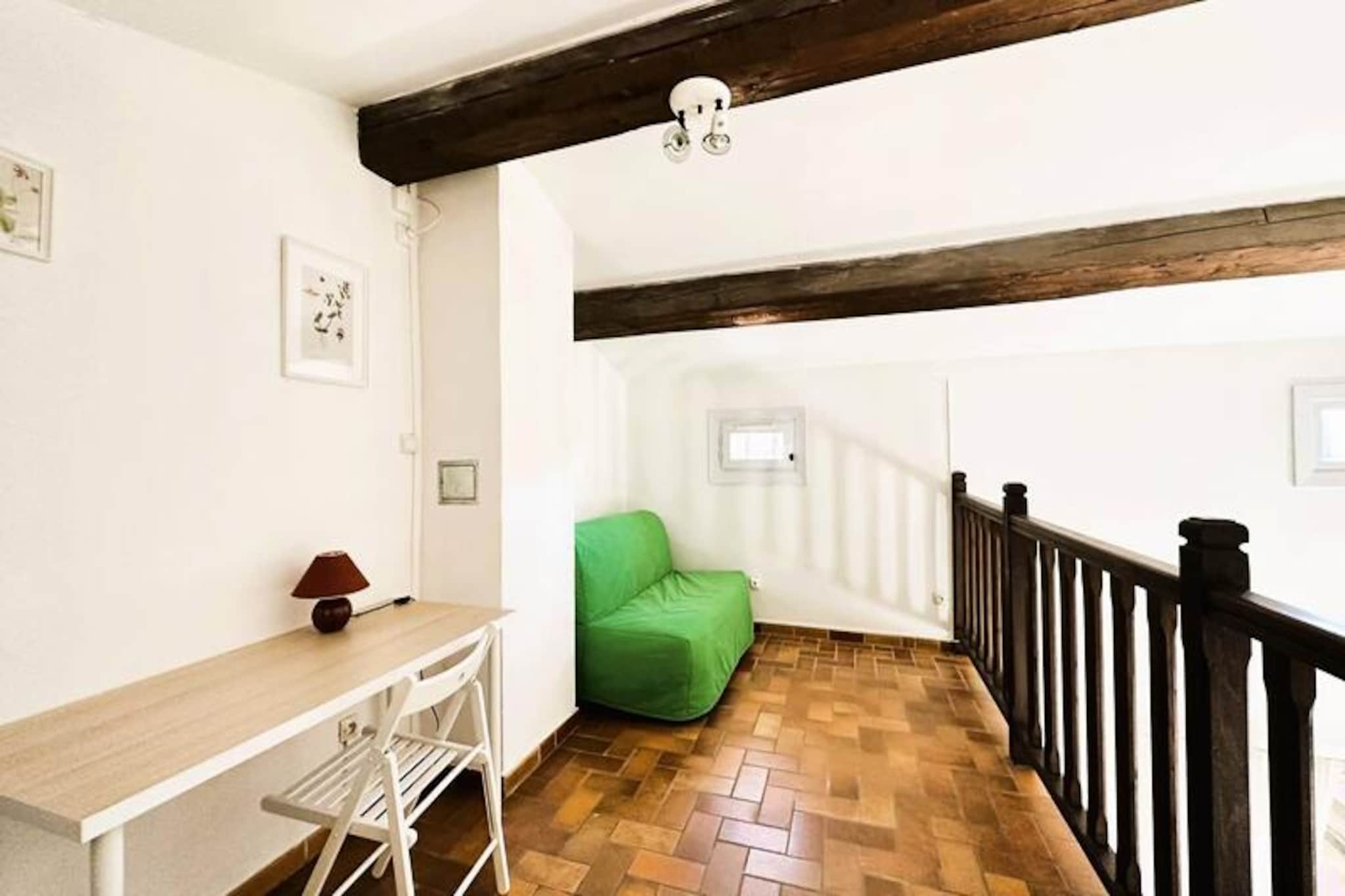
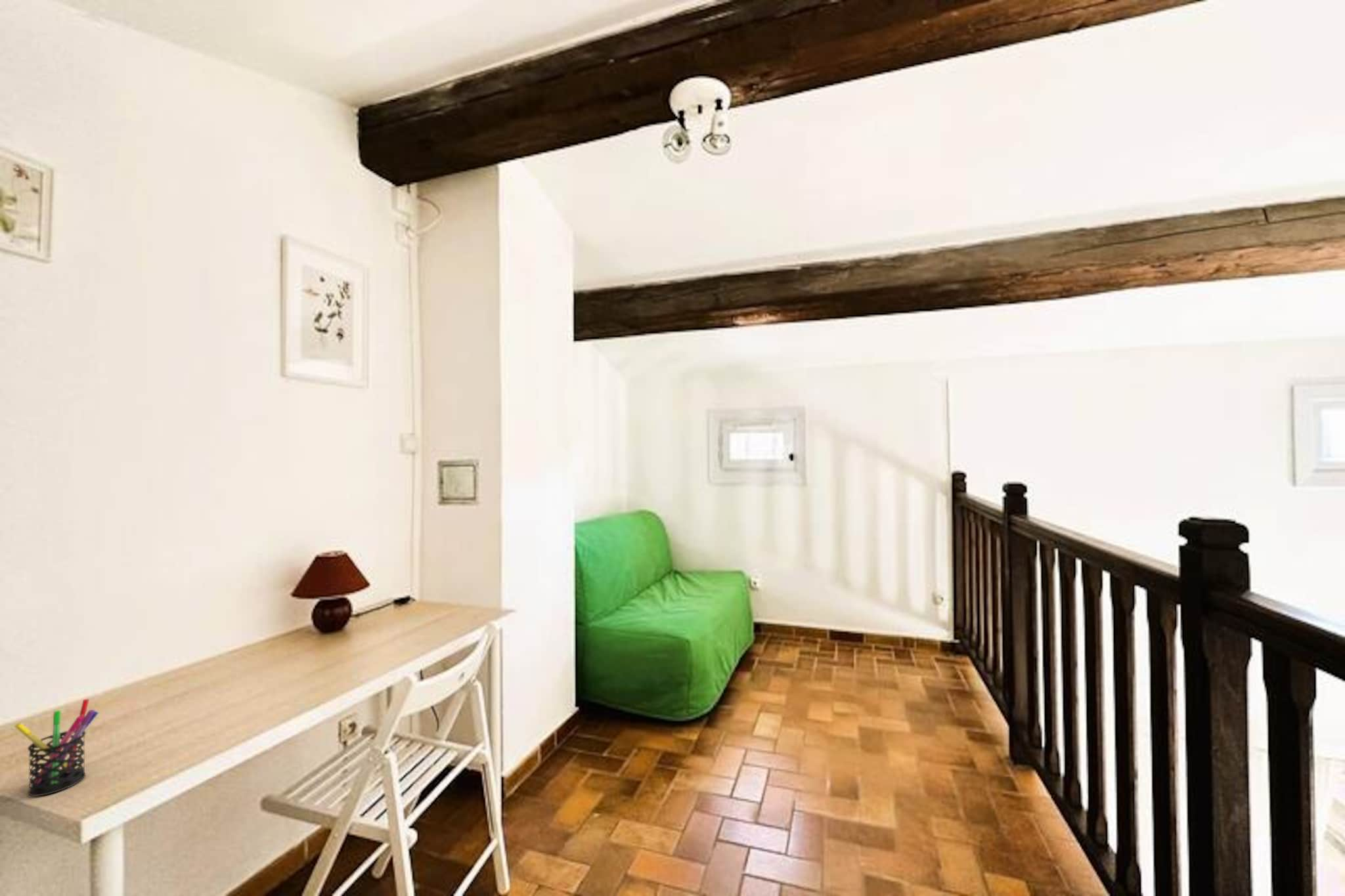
+ pen holder [14,698,99,797]
